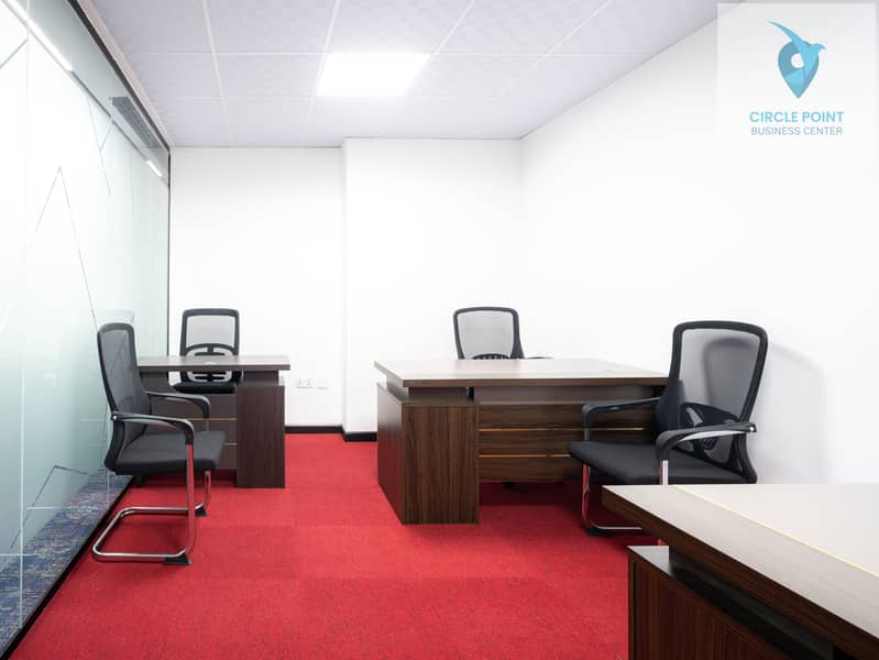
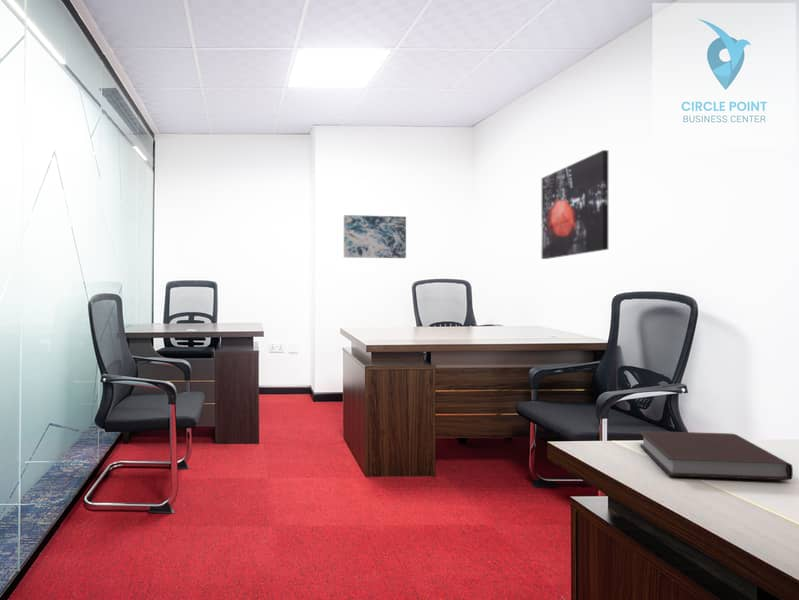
+ notebook [637,430,794,481]
+ wall art [541,149,609,260]
+ wall art [343,214,407,259]
